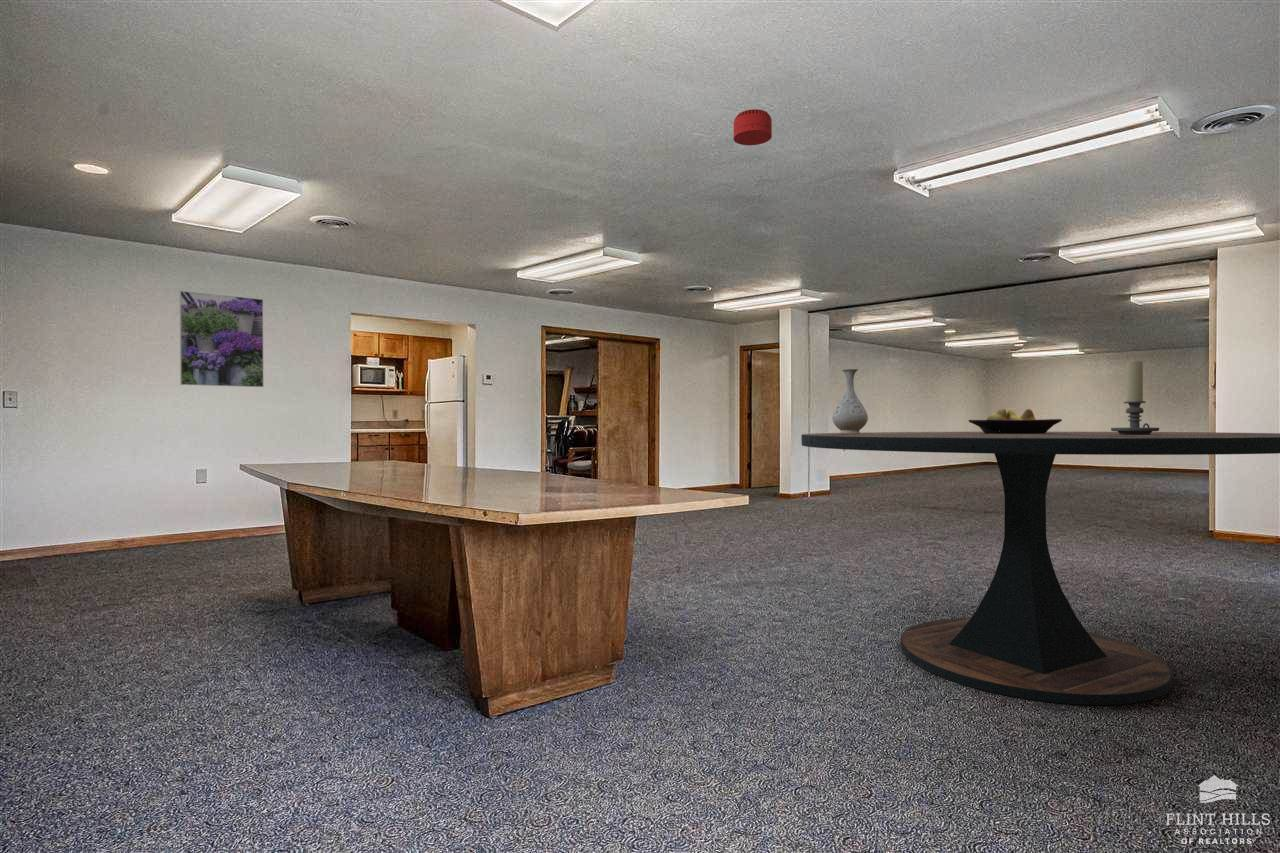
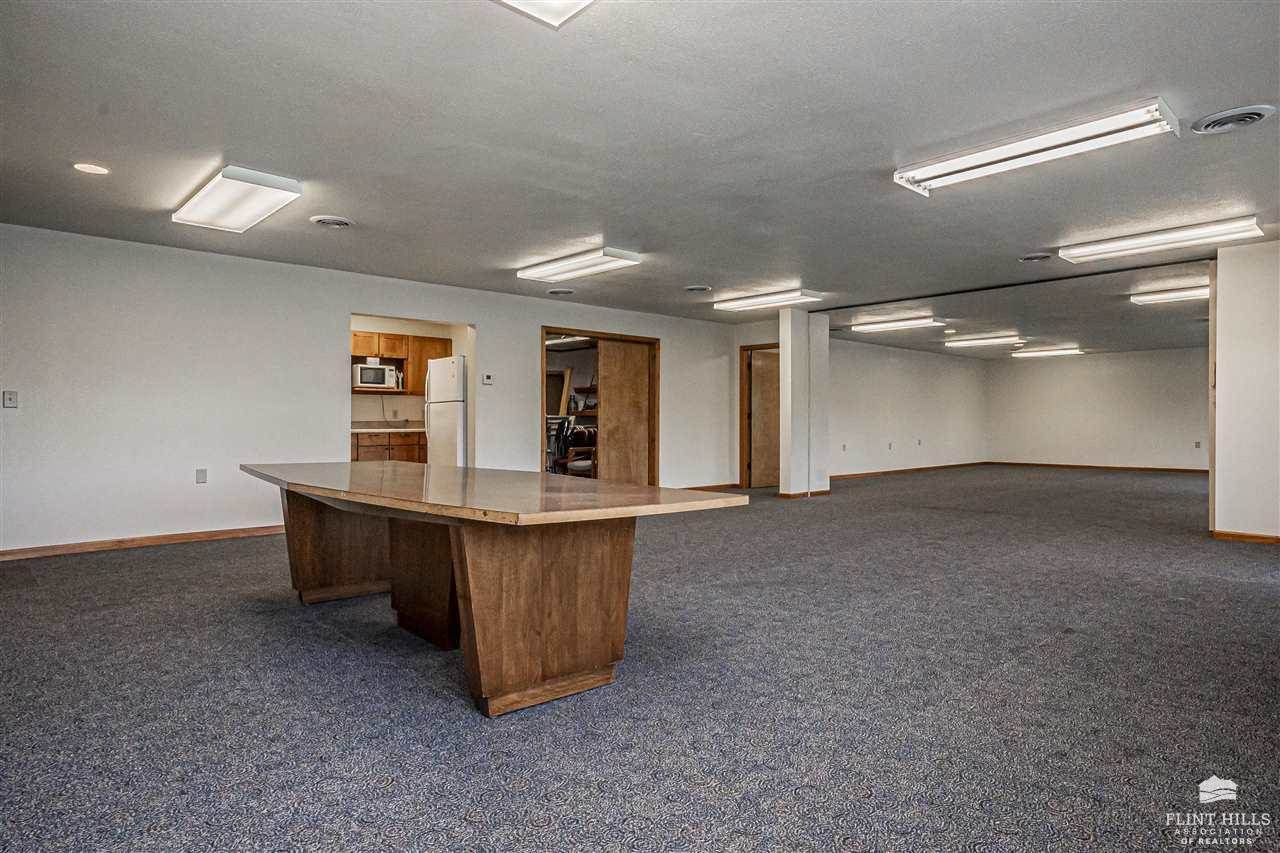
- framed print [179,290,265,388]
- dining table [800,431,1280,706]
- vase [831,368,869,434]
- smoke detector [733,108,773,146]
- fruit bowl [968,408,1063,434]
- candle holder [1110,359,1160,435]
